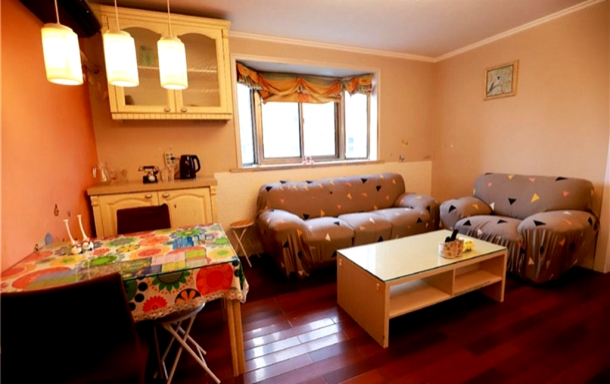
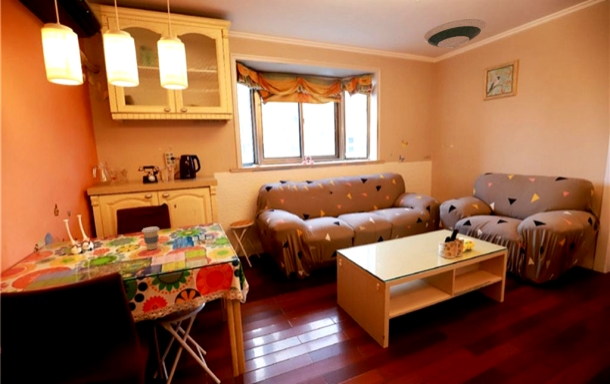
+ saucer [422,18,487,50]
+ coffee cup [141,226,160,251]
